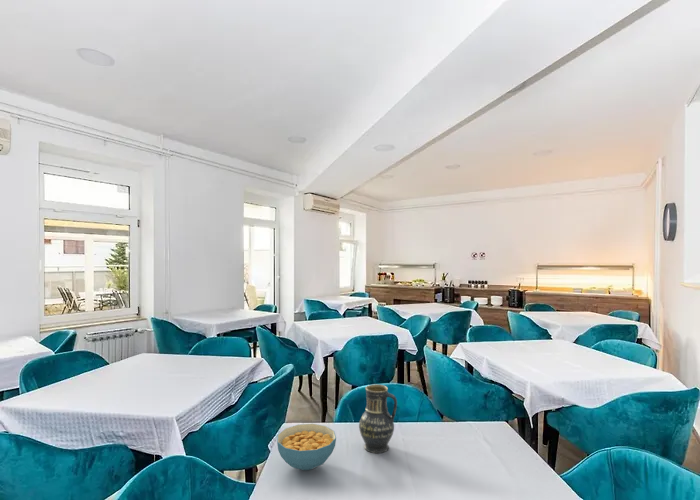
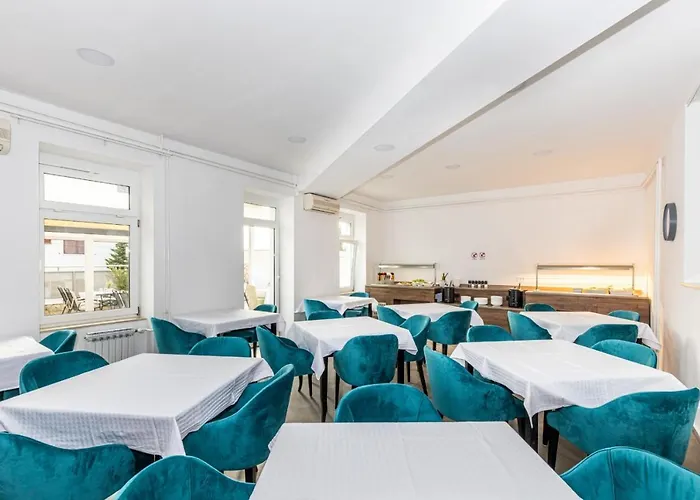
- vase [358,383,398,454]
- cereal bowl [276,423,337,471]
